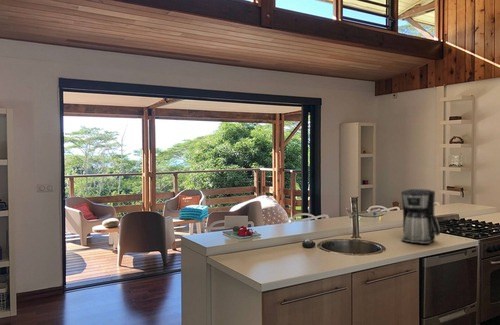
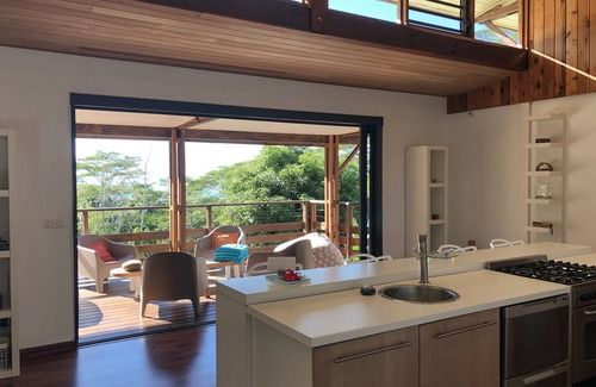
- coffee maker [400,188,441,245]
